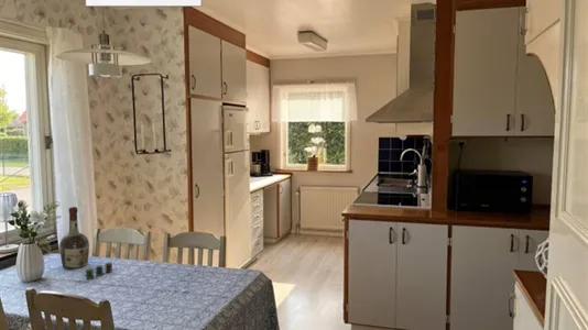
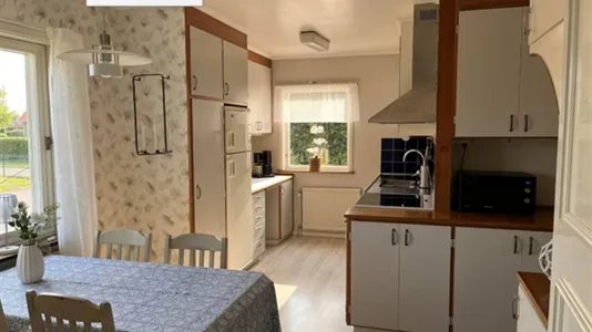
- cognac bottle [58,206,90,271]
- cup [83,261,113,280]
